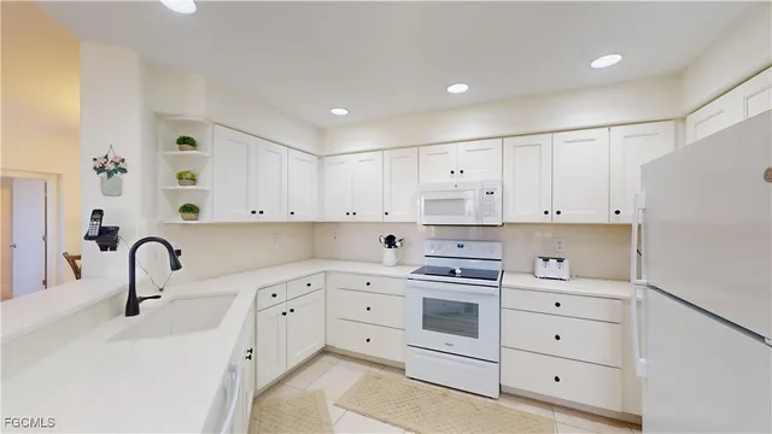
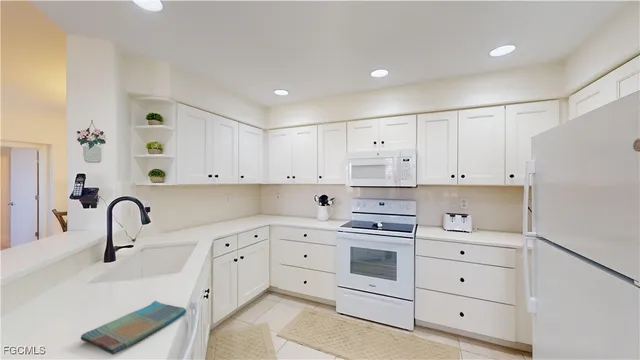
+ dish towel [80,300,187,356]
